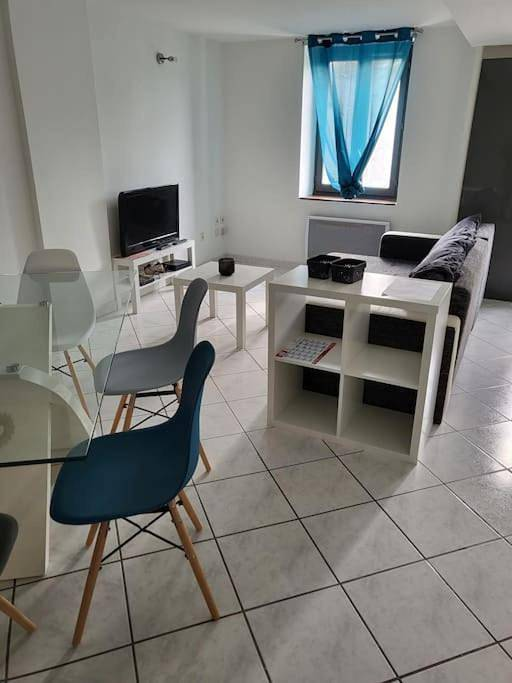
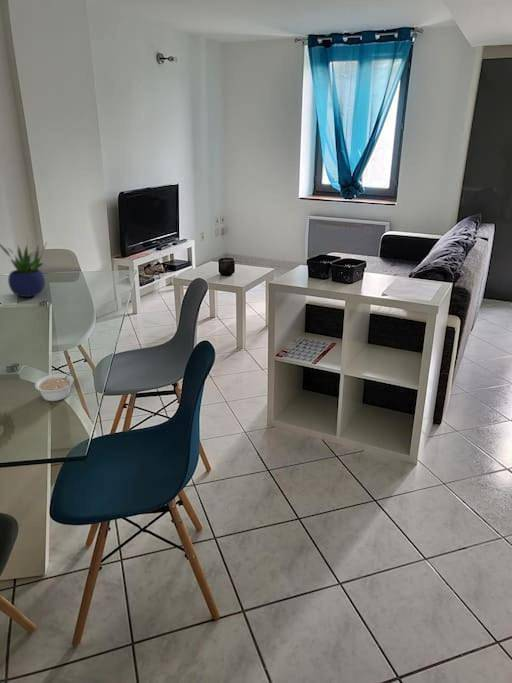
+ legume [34,368,76,402]
+ potted plant [0,237,49,298]
